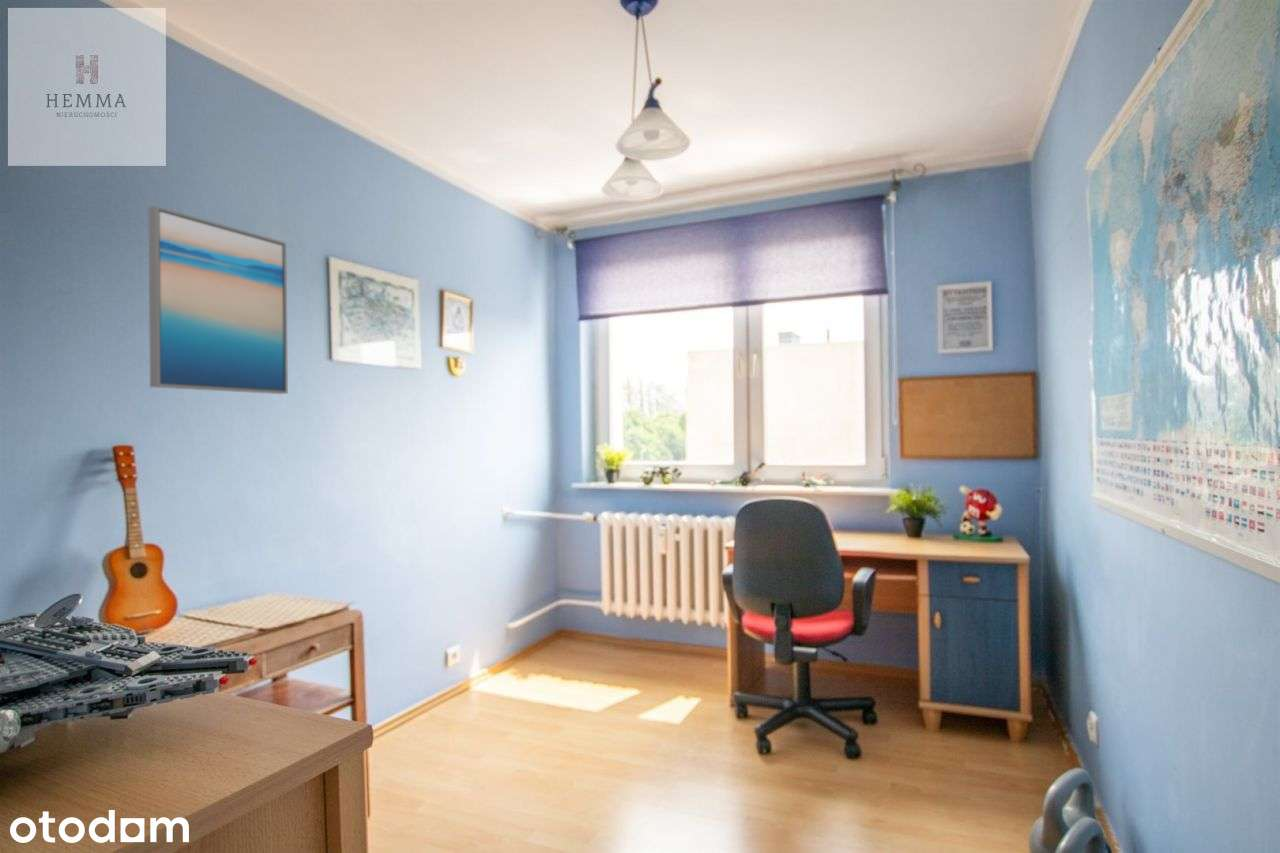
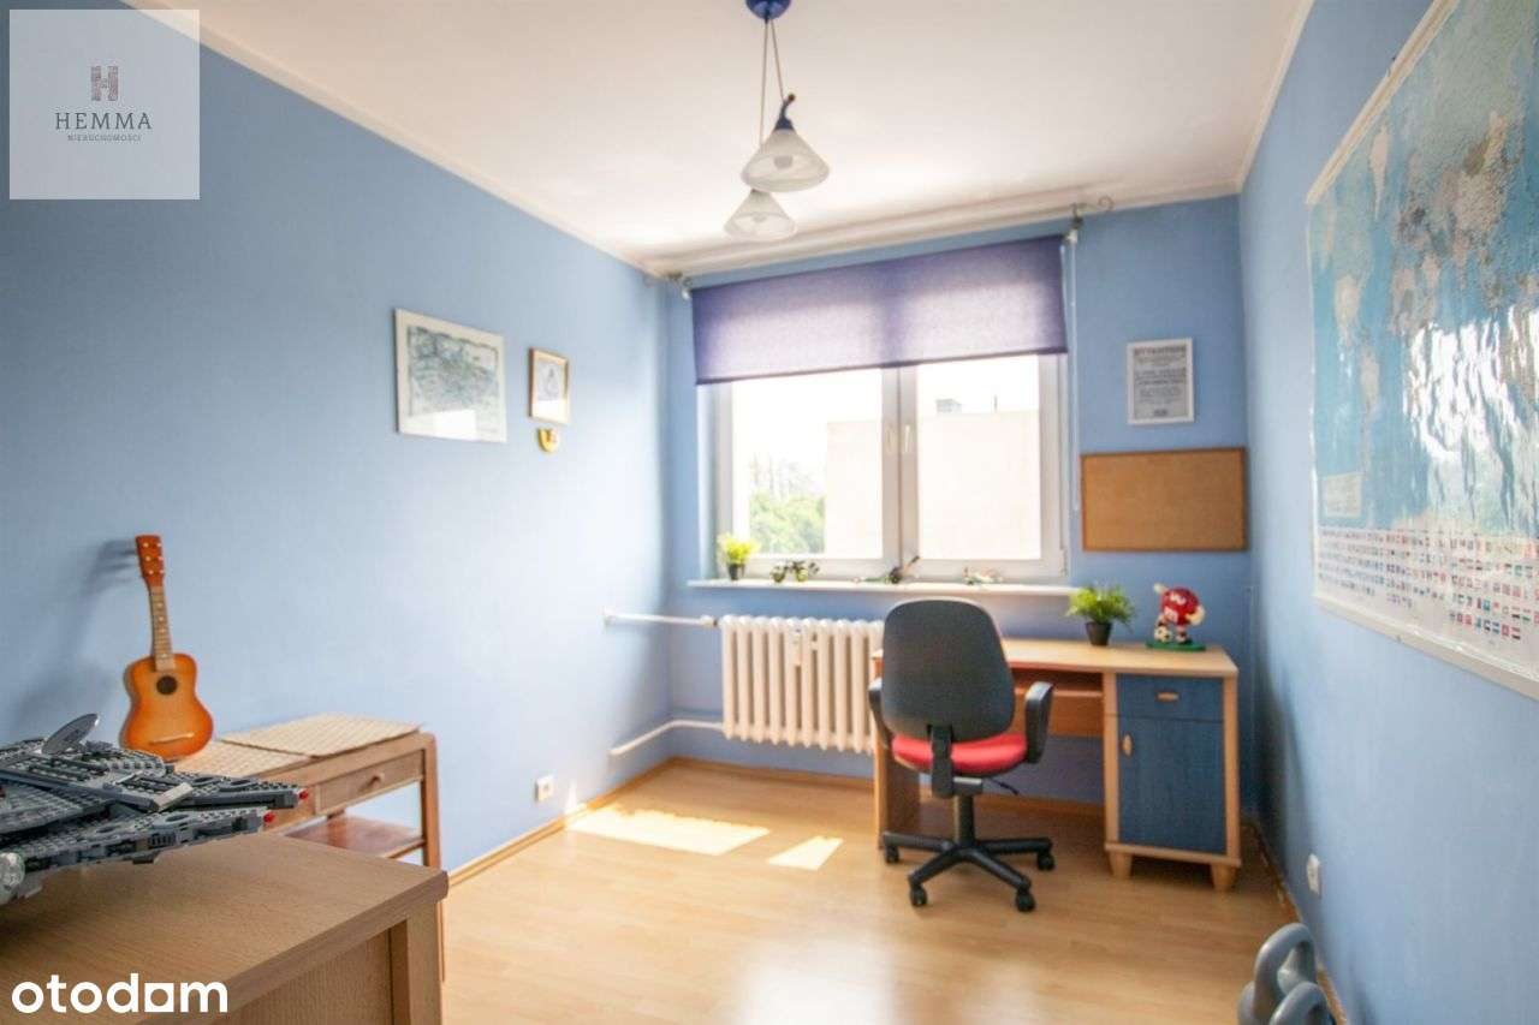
- wall art [148,205,289,395]
